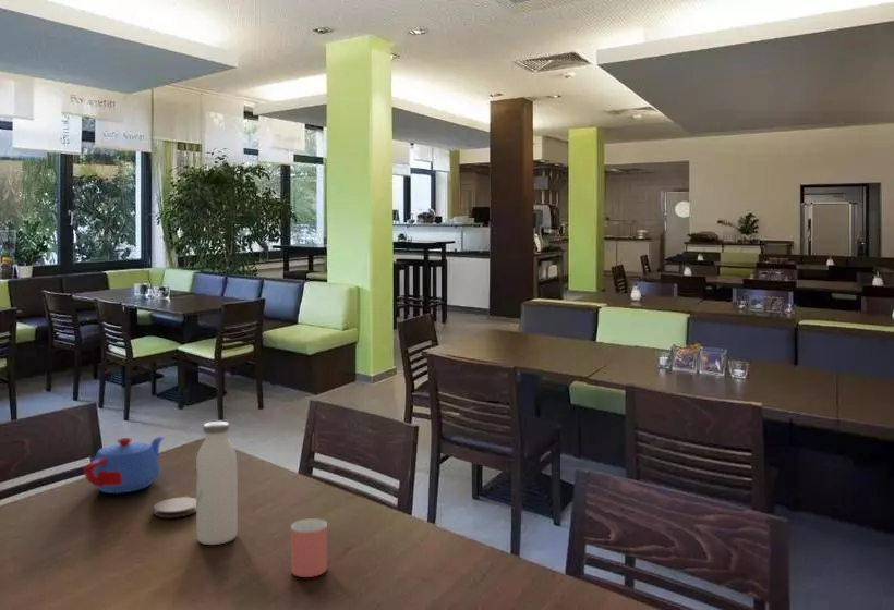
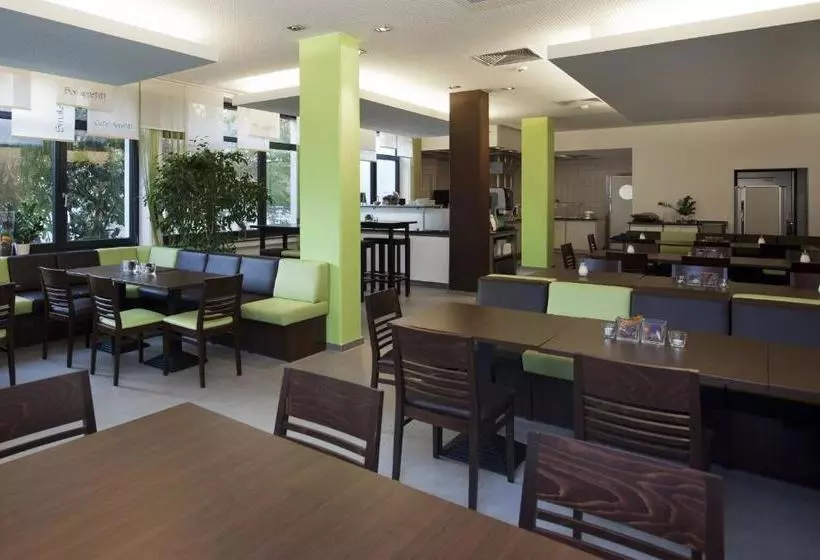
- teapot [83,436,165,495]
- water bottle [195,420,239,546]
- coaster [153,496,196,518]
- cup [290,517,328,578]
